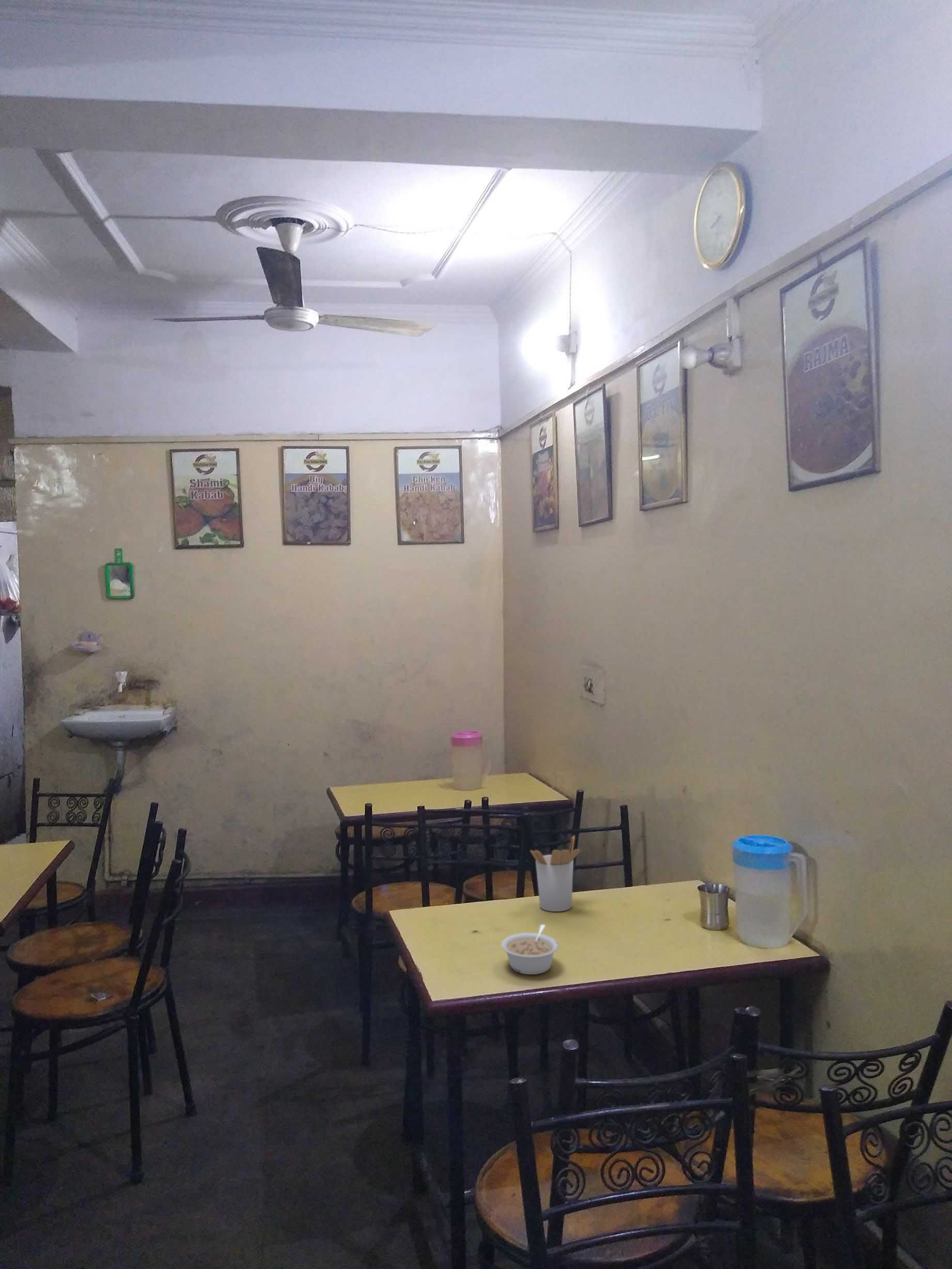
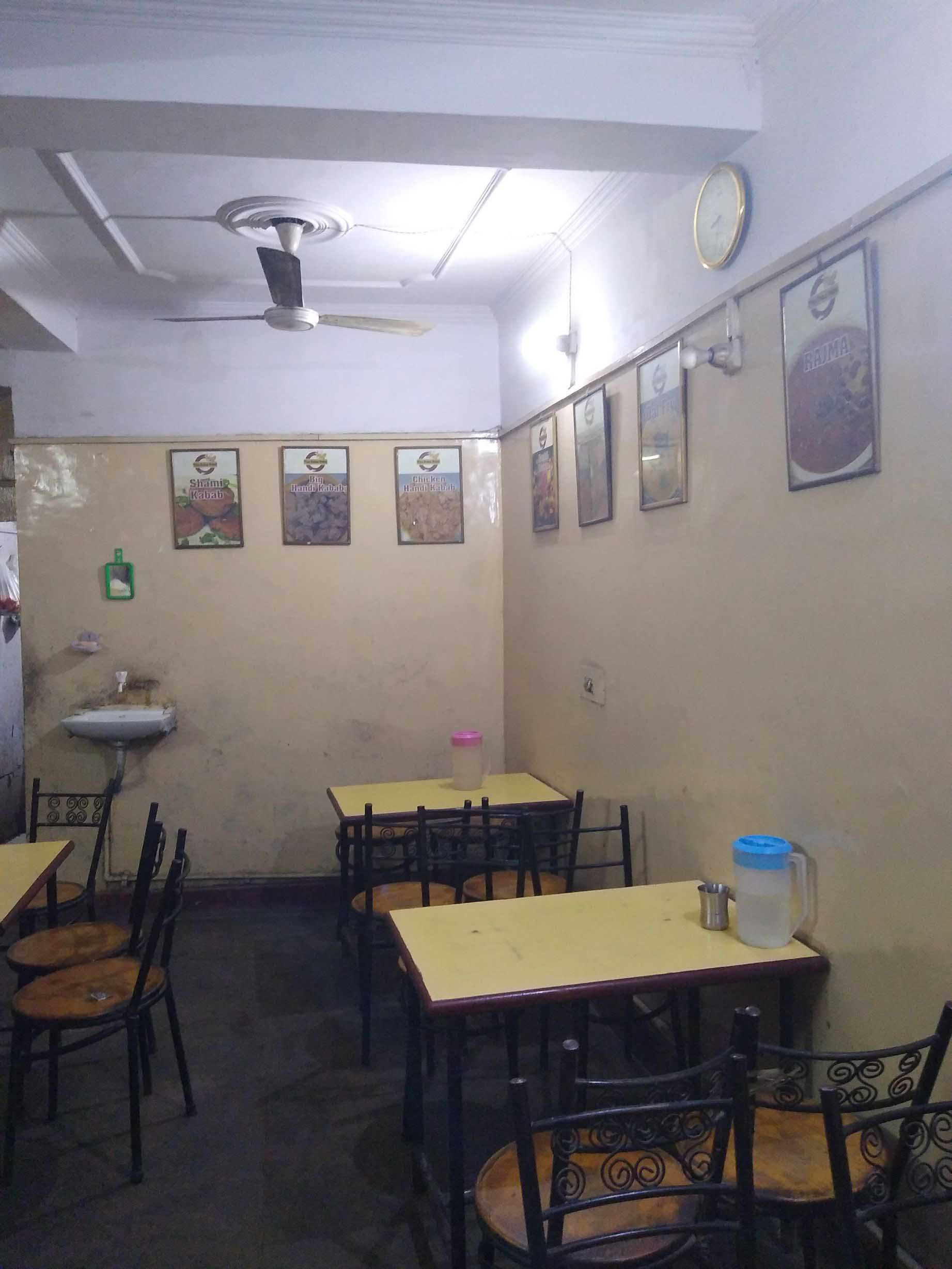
- legume [501,924,559,975]
- utensil holder [530,835,581,912]
